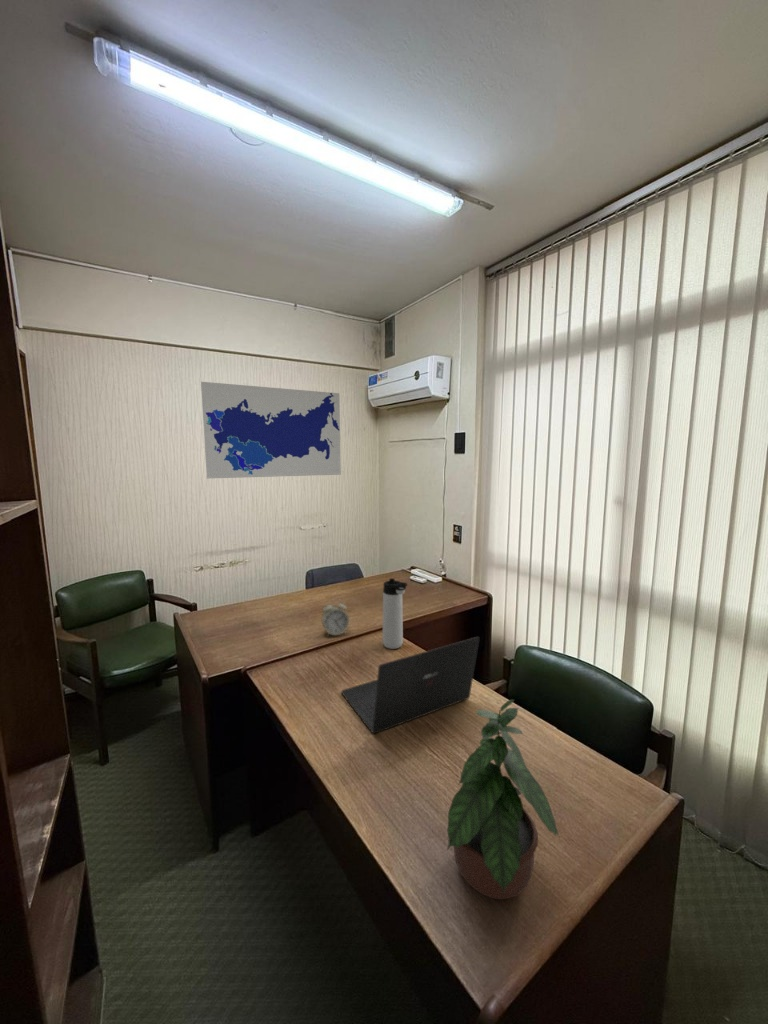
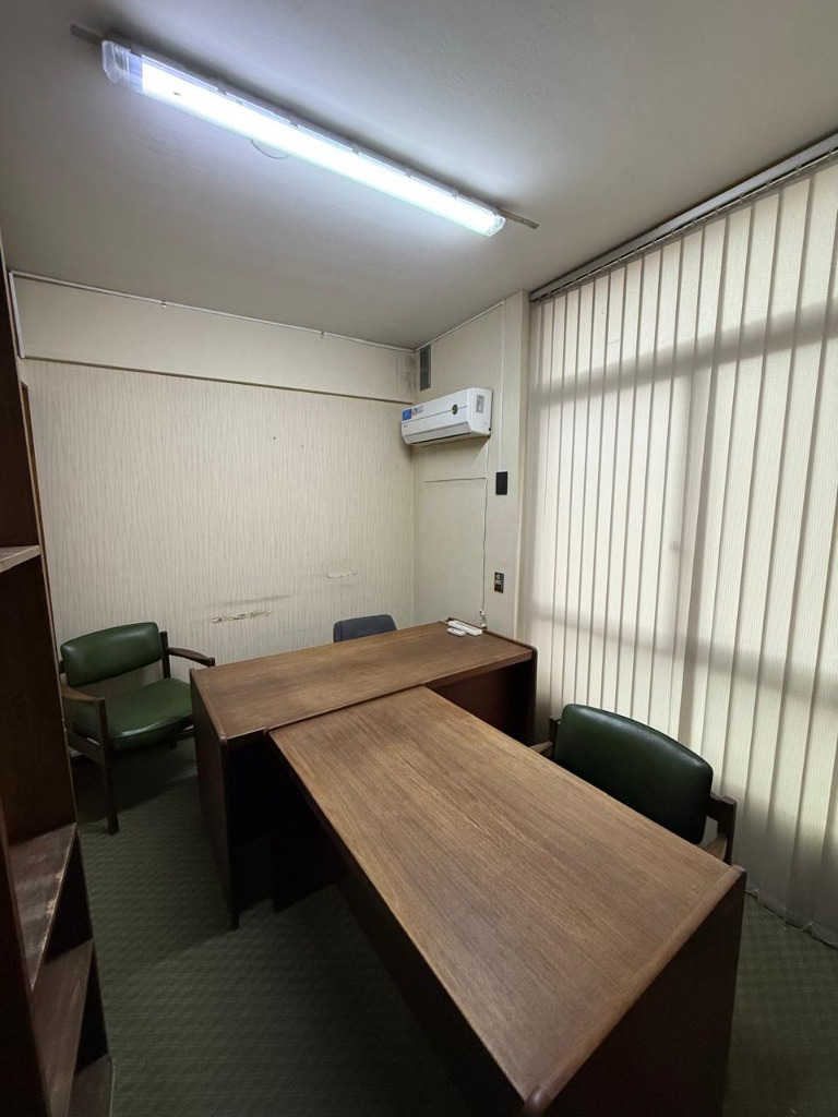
- thermos bottle [382,577,408,650]
- laptop [340,636,481,735]
- alarm clock [321,598,350,638]
- map [200,381,342,480]
- potted plant [446,698,561,900]
